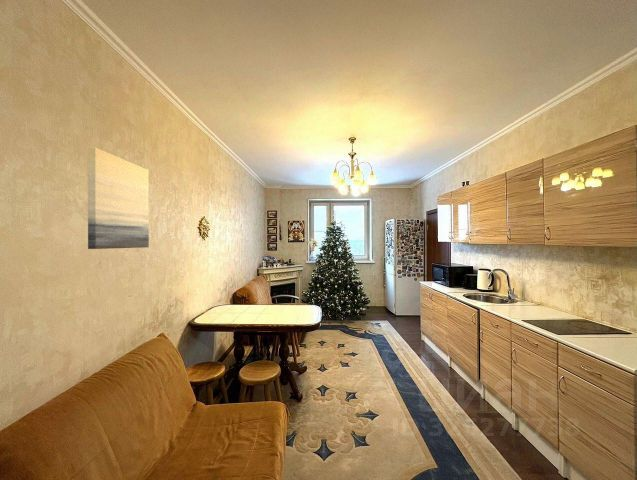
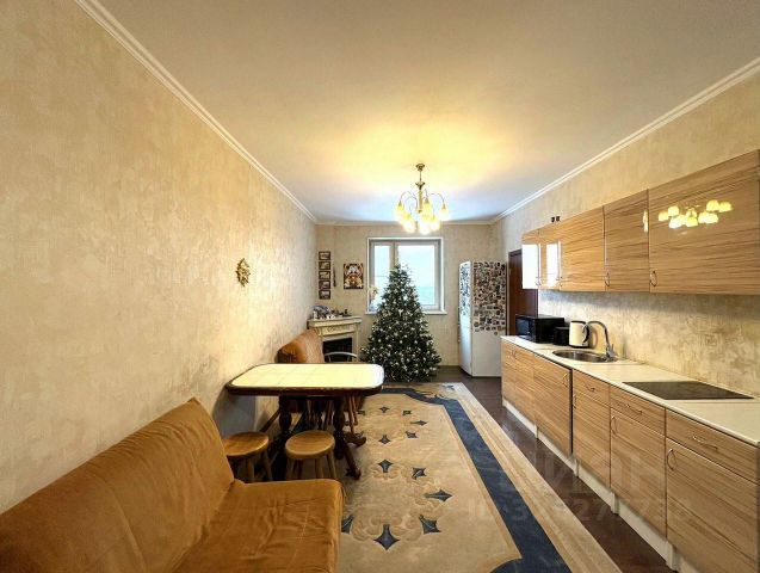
- wall art [87,146,150,250]
